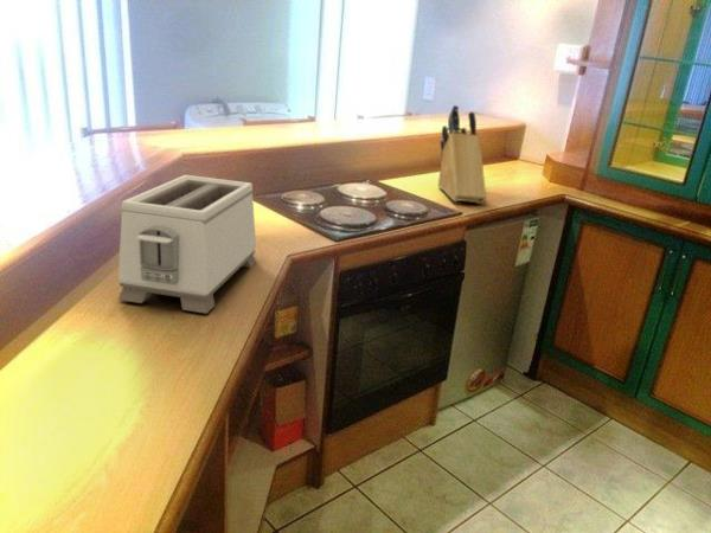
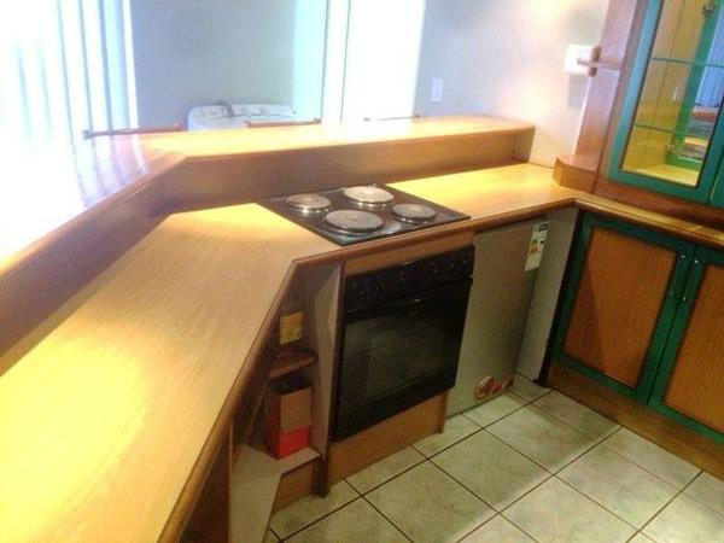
- toaster [117,174,257,315]
- knife block [437,104,487,204]
